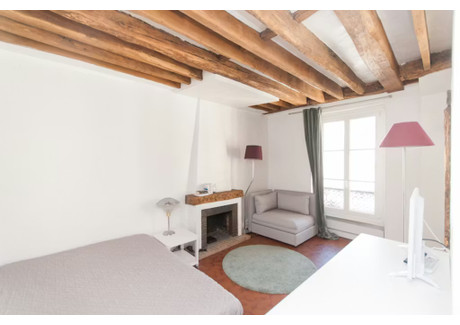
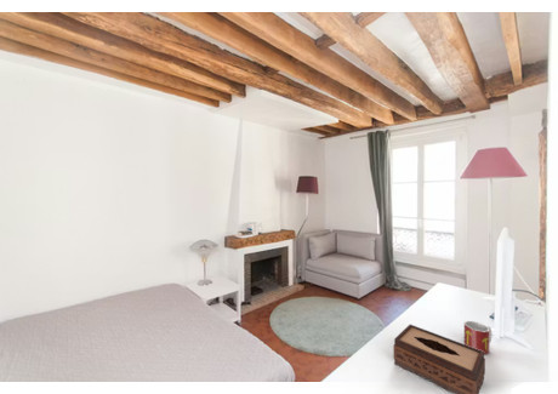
+ mug [463,320,492,355]
+ tissue box [393,324,486,394]
